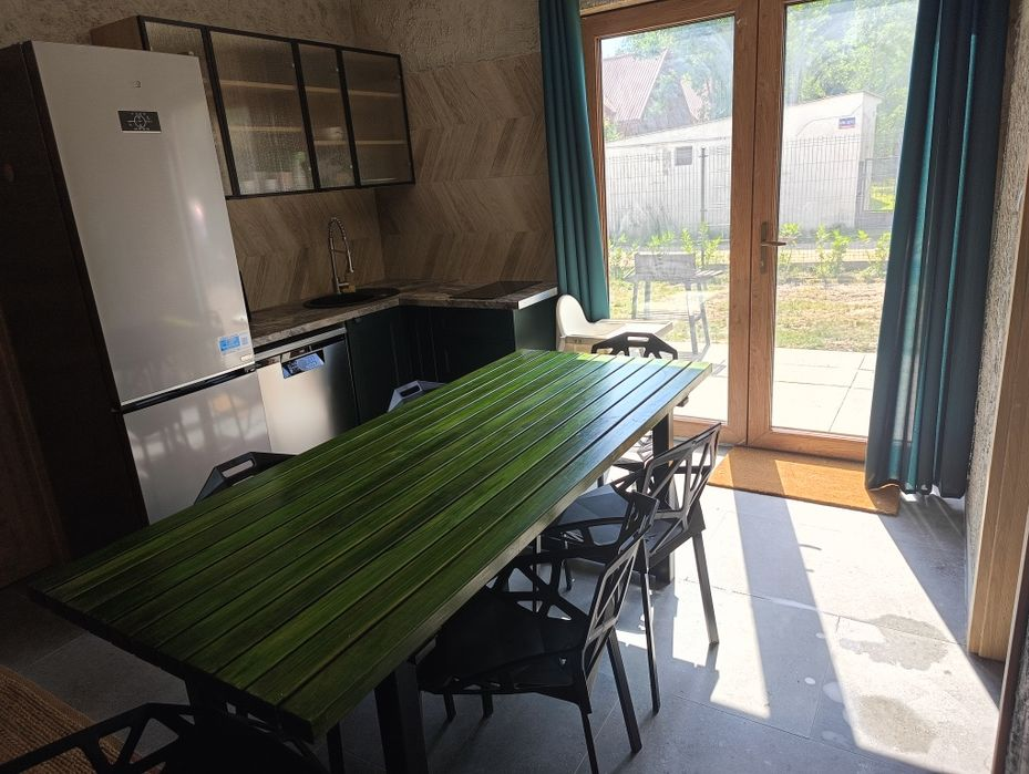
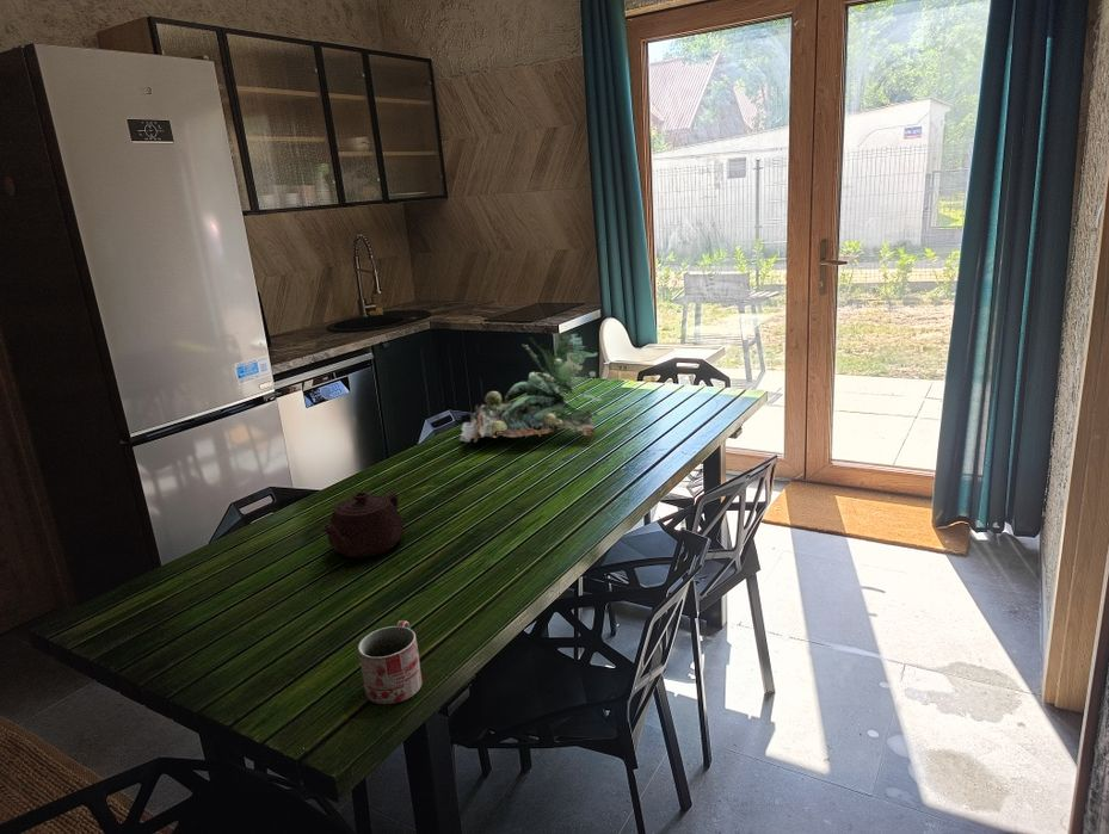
+ teapot [319,490,405,558]
+ potted plant [458,333,603,444]
+ mug [357,619,423,705]
